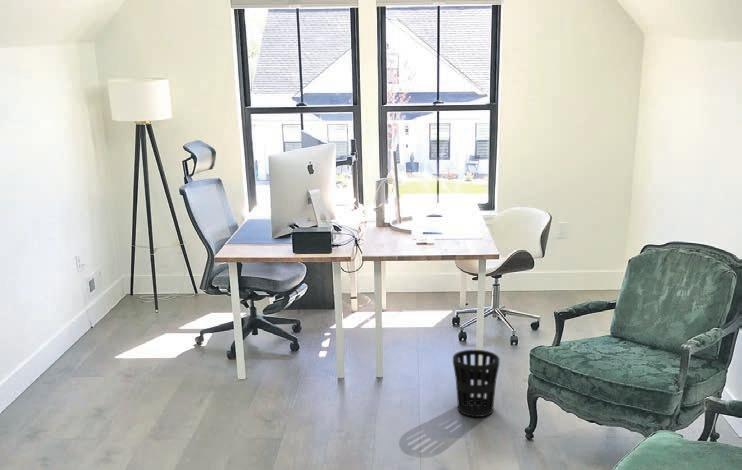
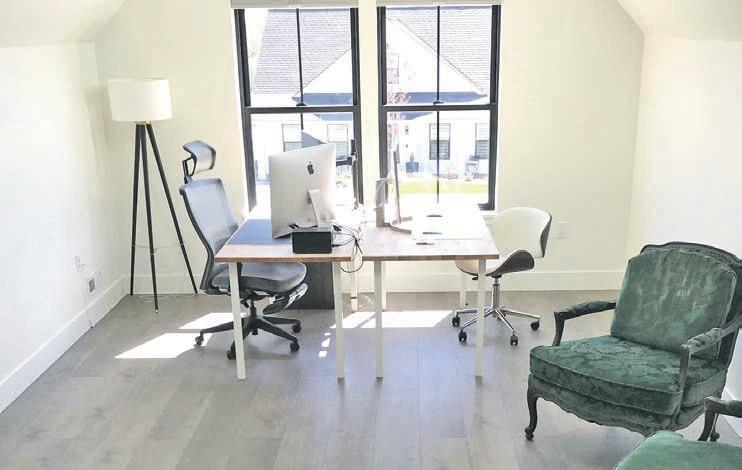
- wastebasket [452,349,500,418]
